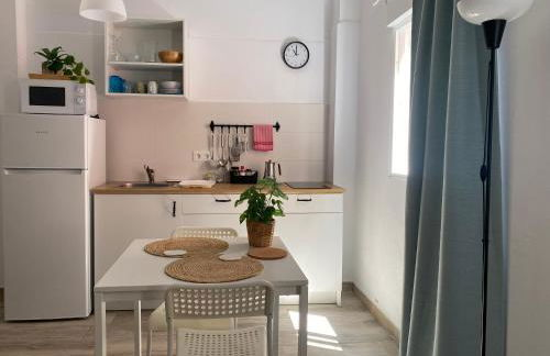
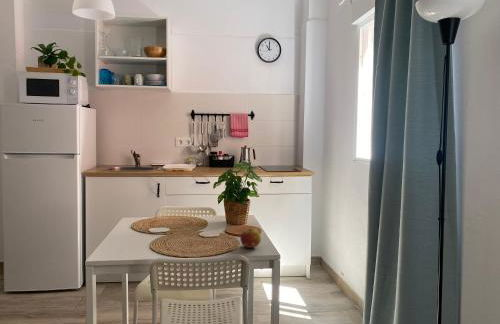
+ fruit [239,228,262,249]
